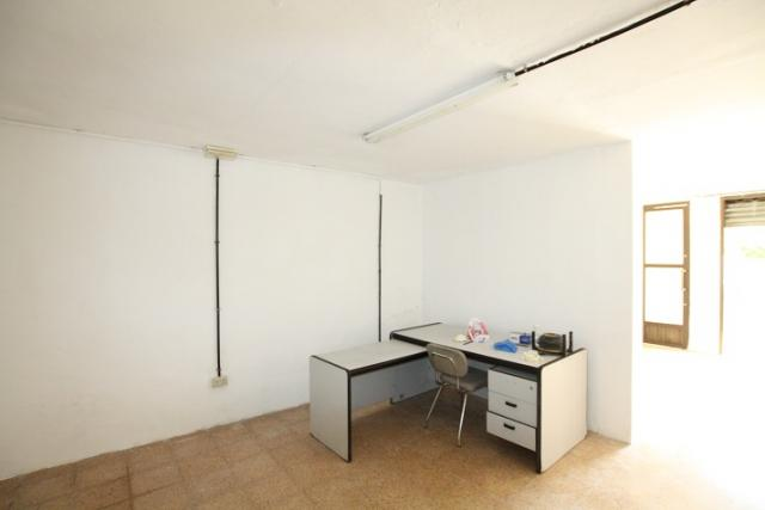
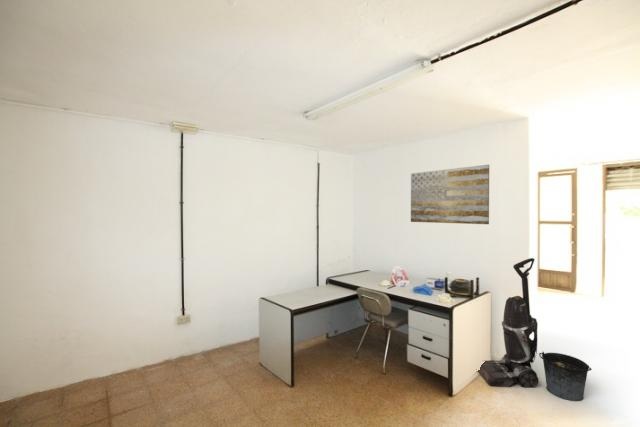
+ wall art [410,164,490,225]
+ vacuum cleaner [477,257,540,388]
+ bucket [538,351,593,402]
